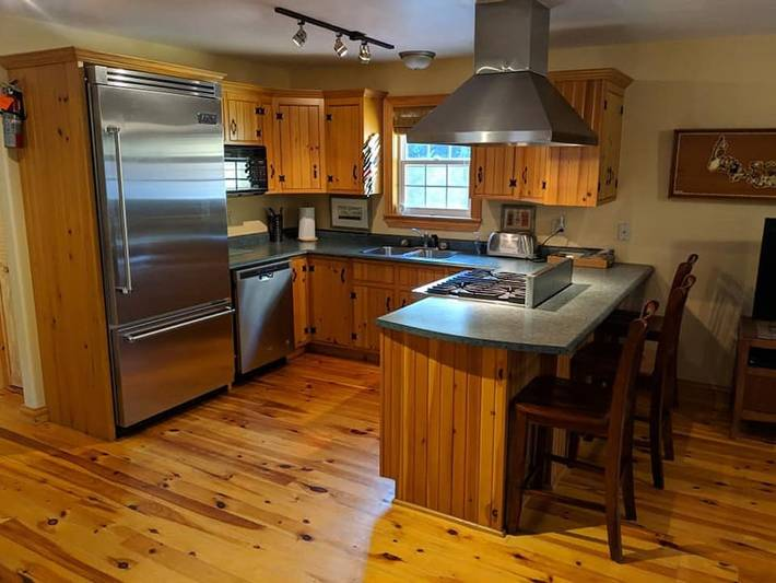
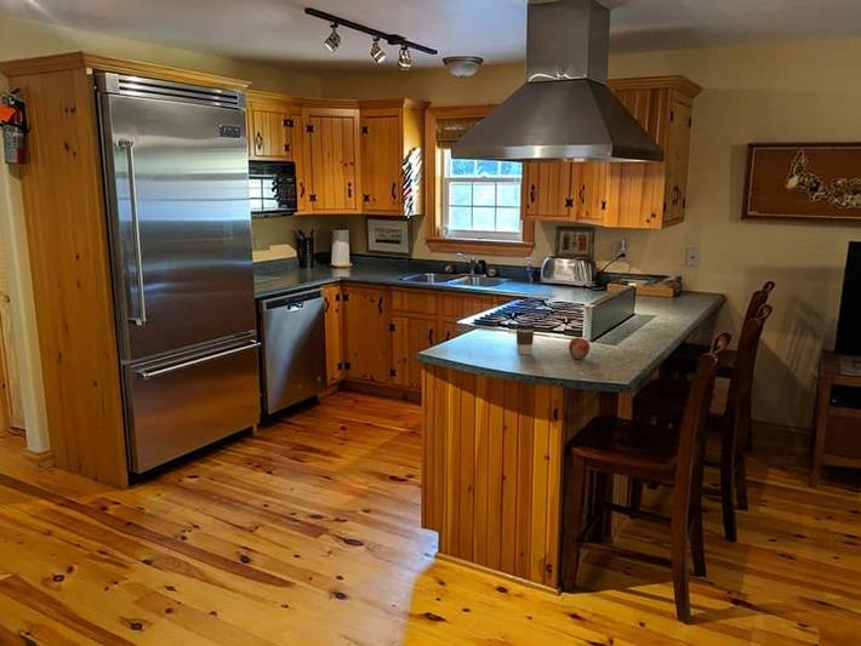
+ coffee cup [514,321,536,355]
+ fruit [568,336,591,361]
